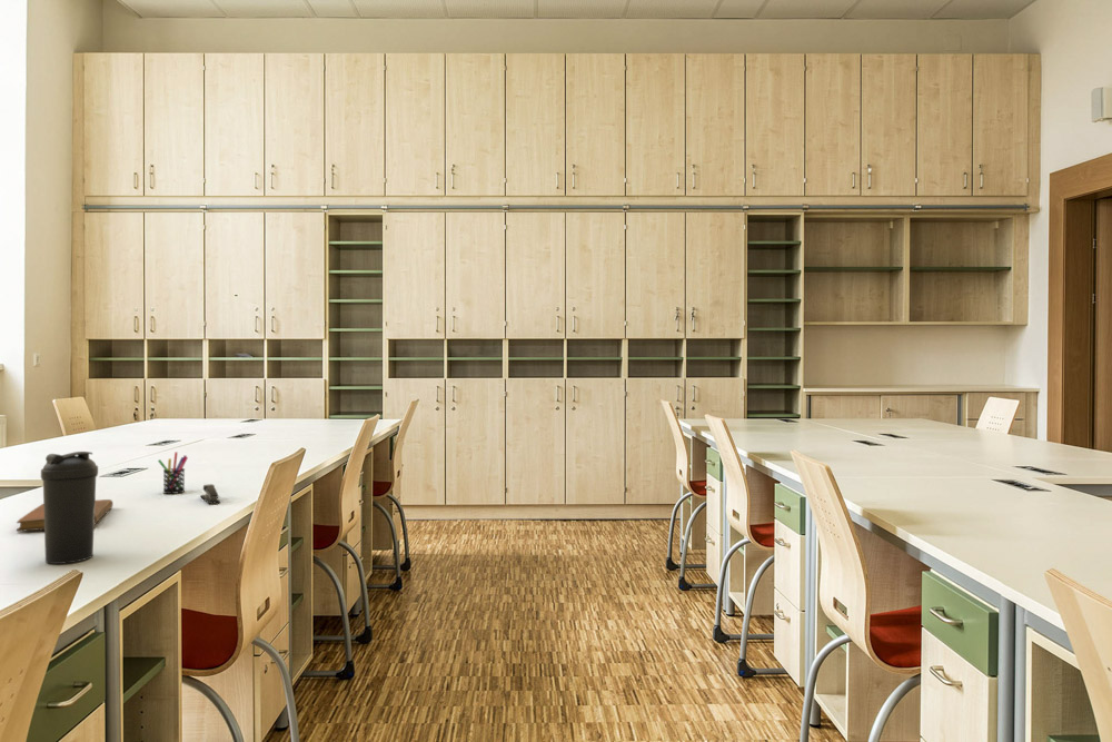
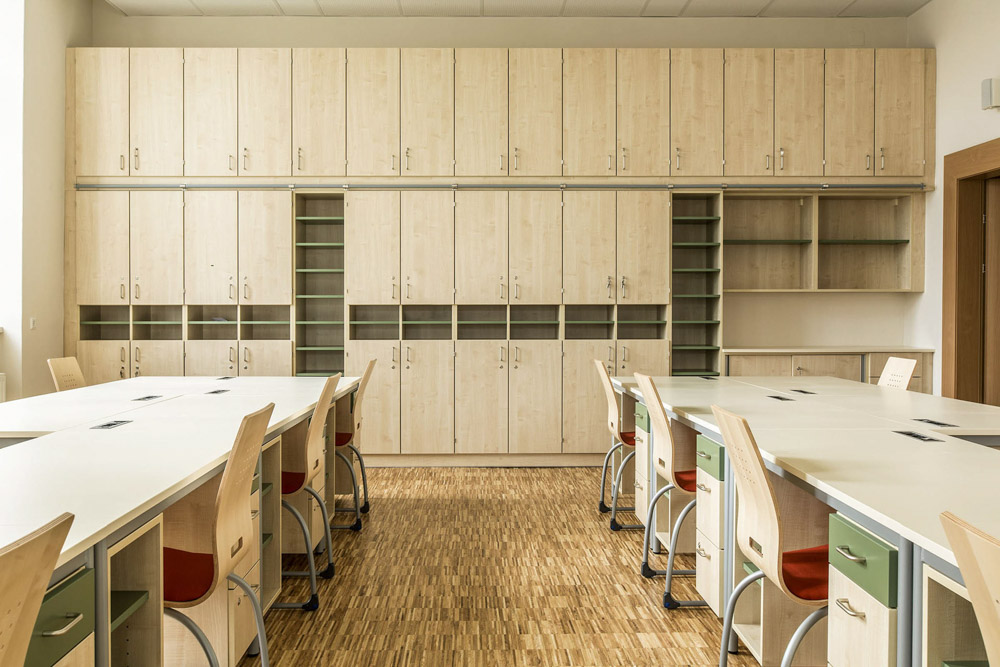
- pen holder [157,452,189,495]
- notebook [16,498,115,533]
- stapler [199,483,221,505]
- water bottle [40,451,99,565]
